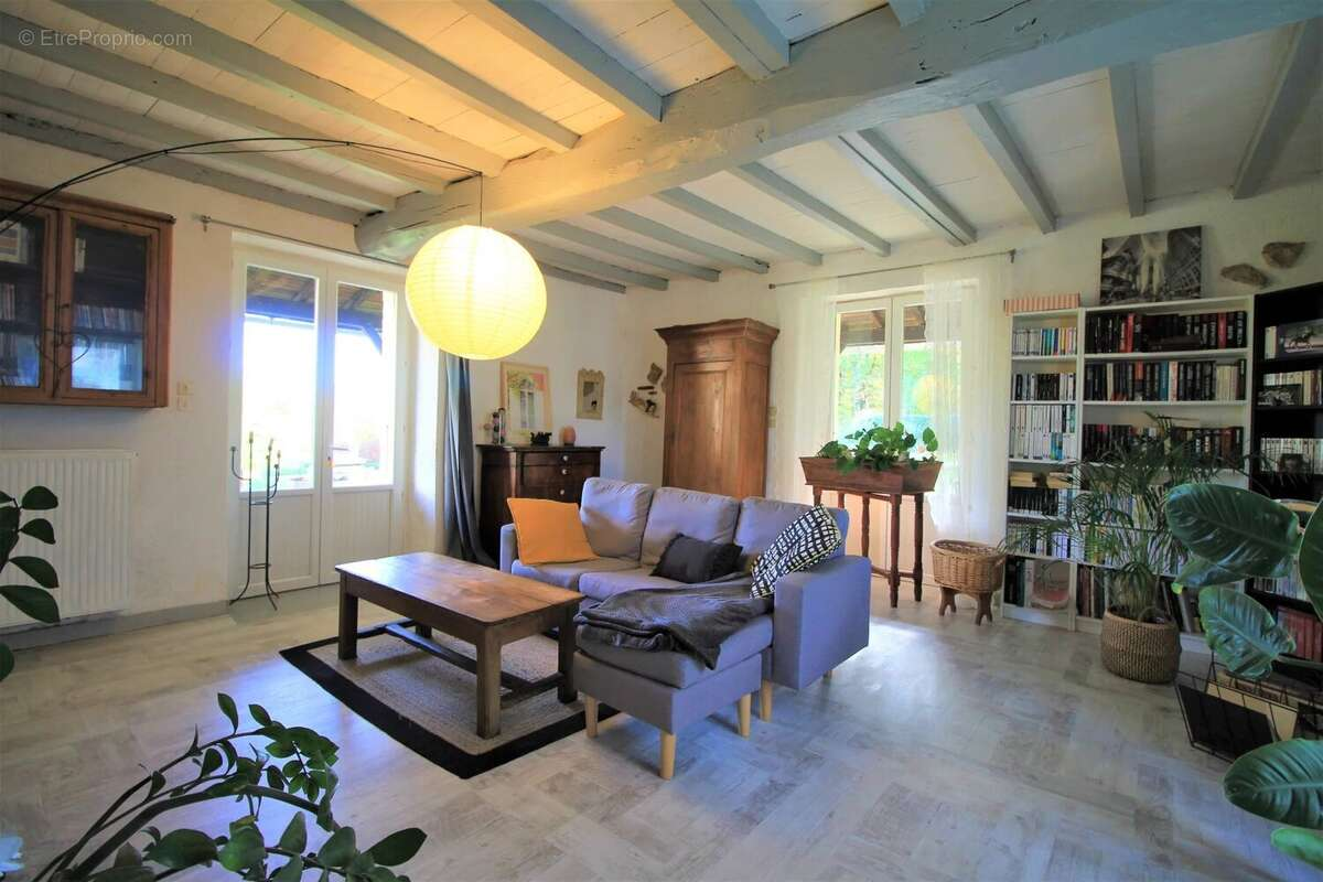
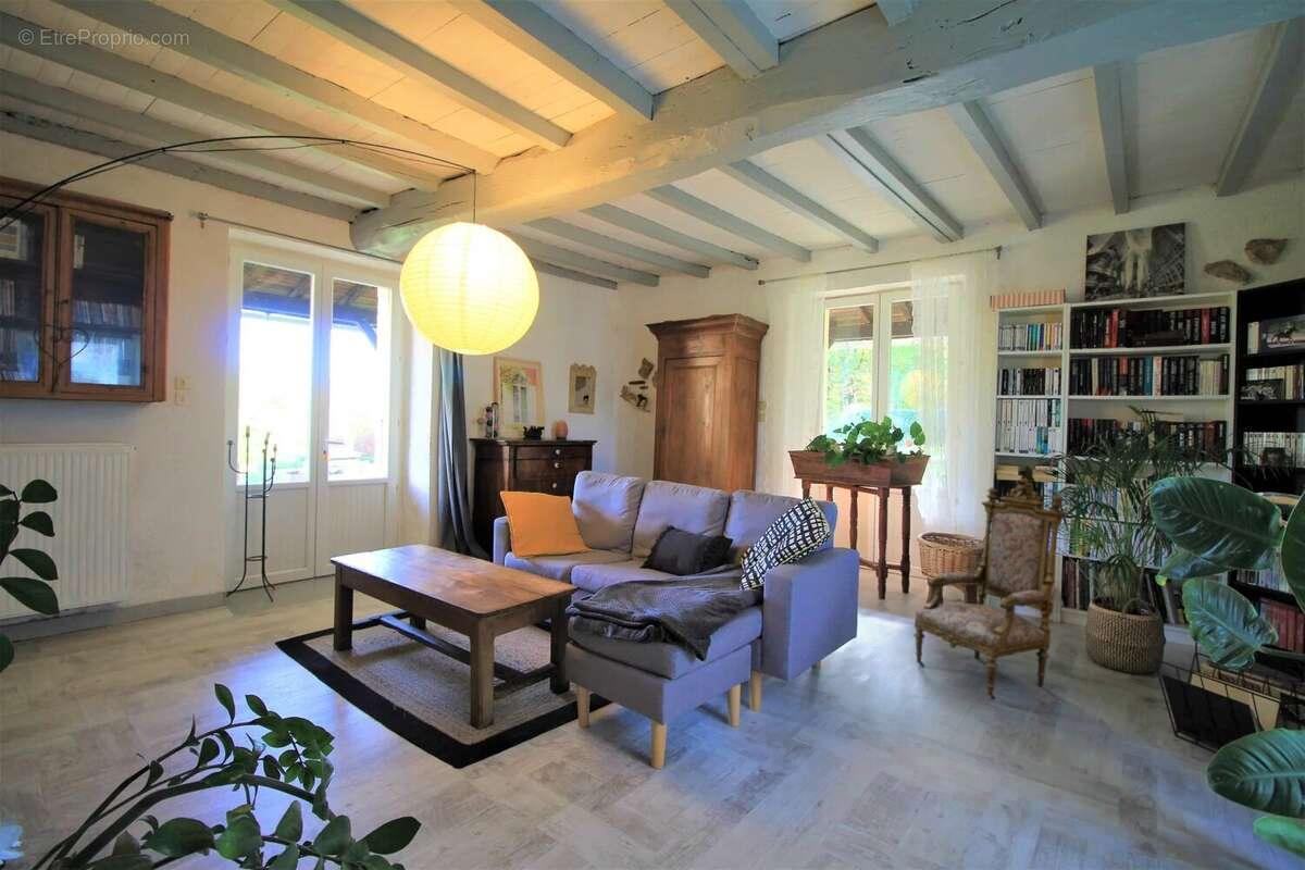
+ armchair [912,476,1068,701]
